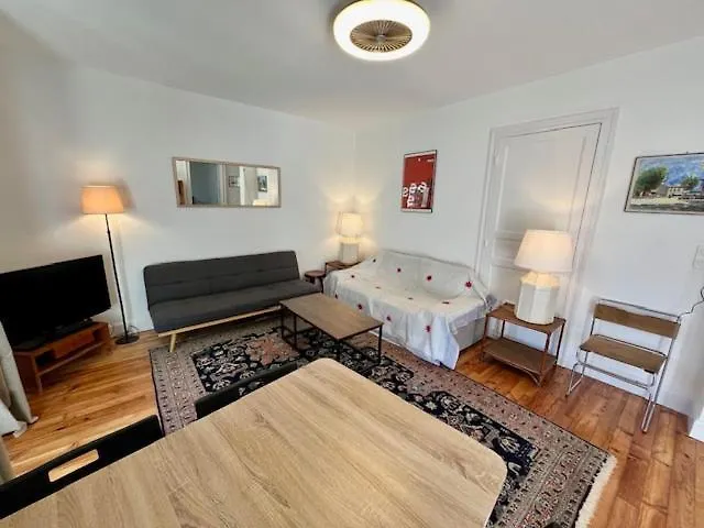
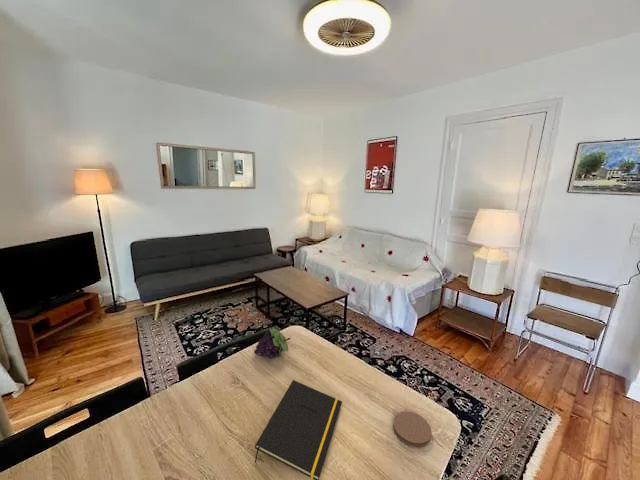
+ fruit [253,326,292,360]
+ notepad [254,379,343,480]
+ coaster [392,410,433,449]
